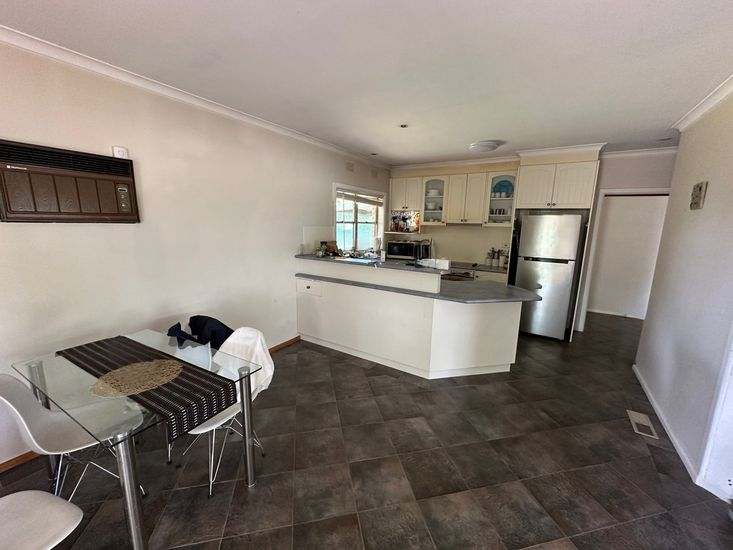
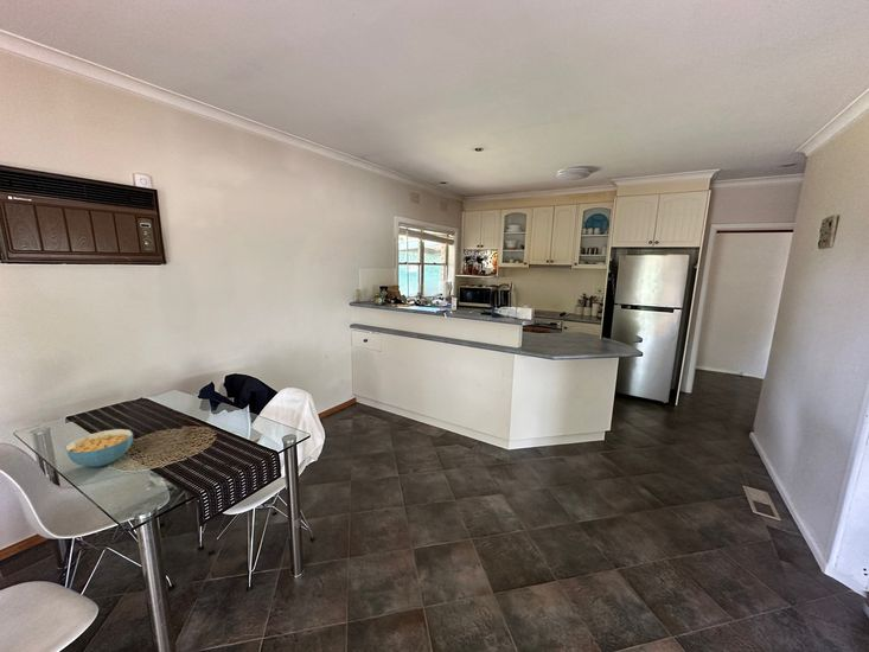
+ cereal bowl [64,428,134,468]
